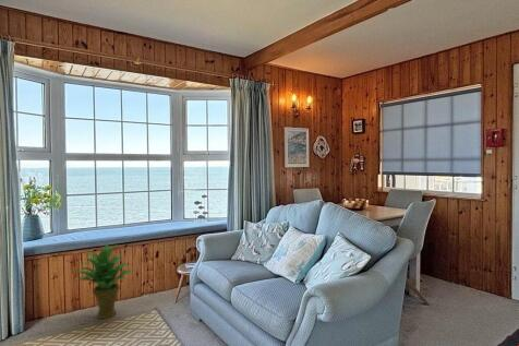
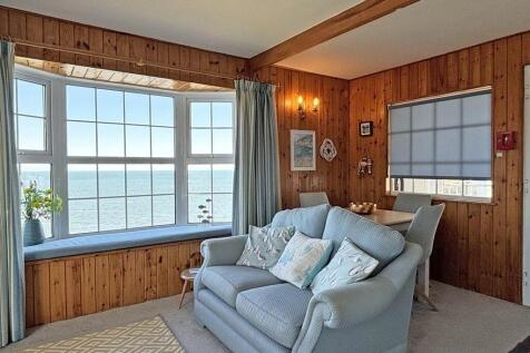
- potted plant [75,243,135,320]
